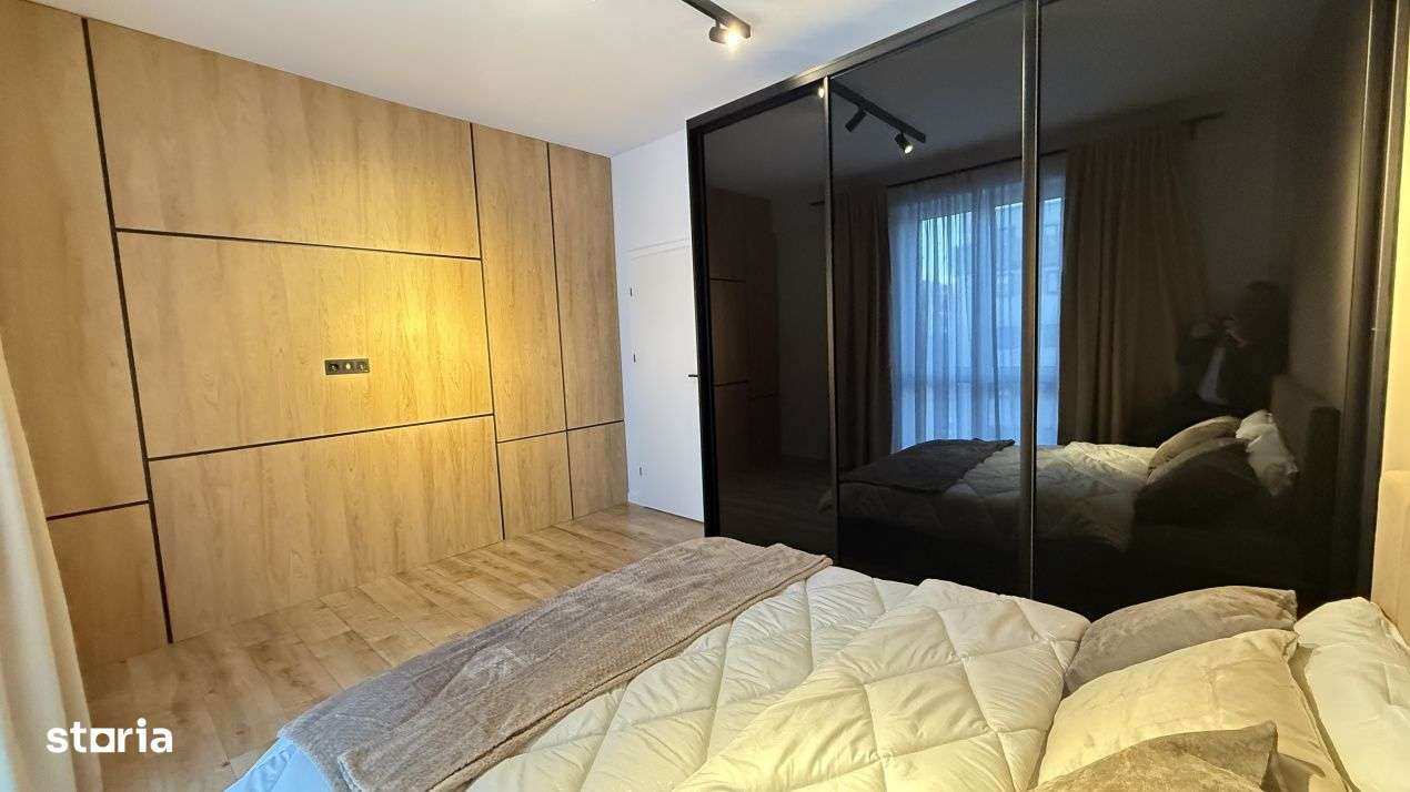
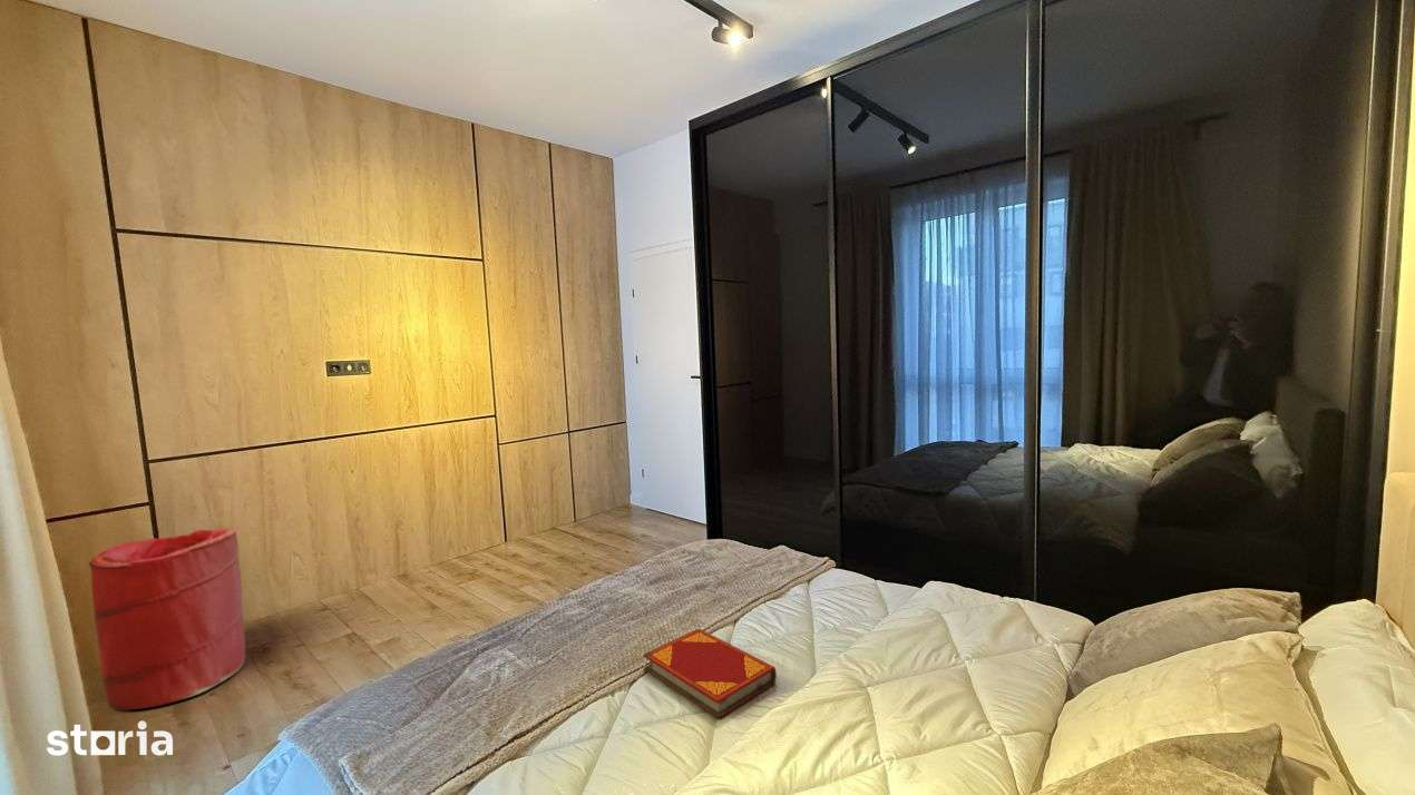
+ hardback book [642,628,778,719]
+ laundry hamper [88,527,246,710]
